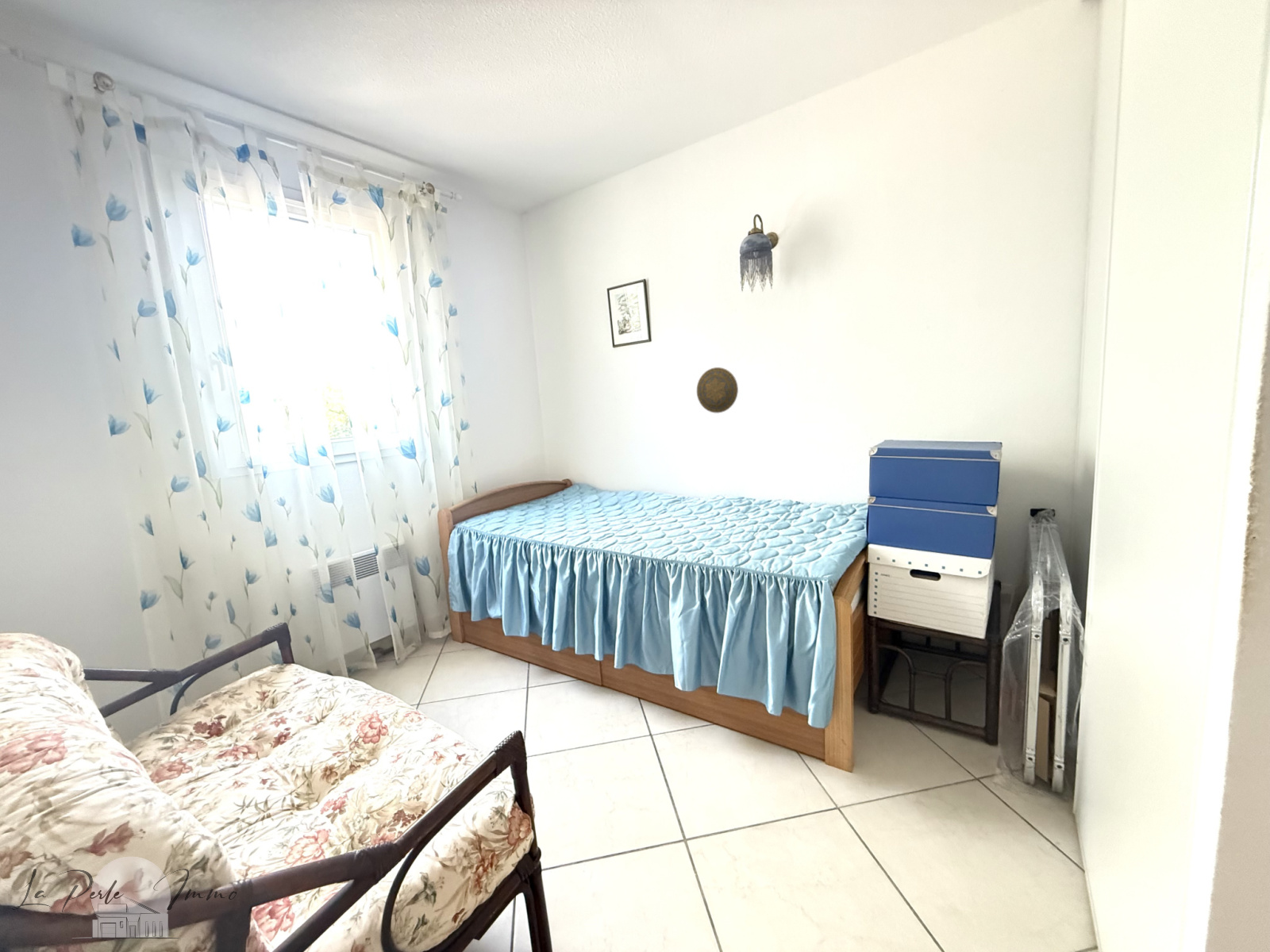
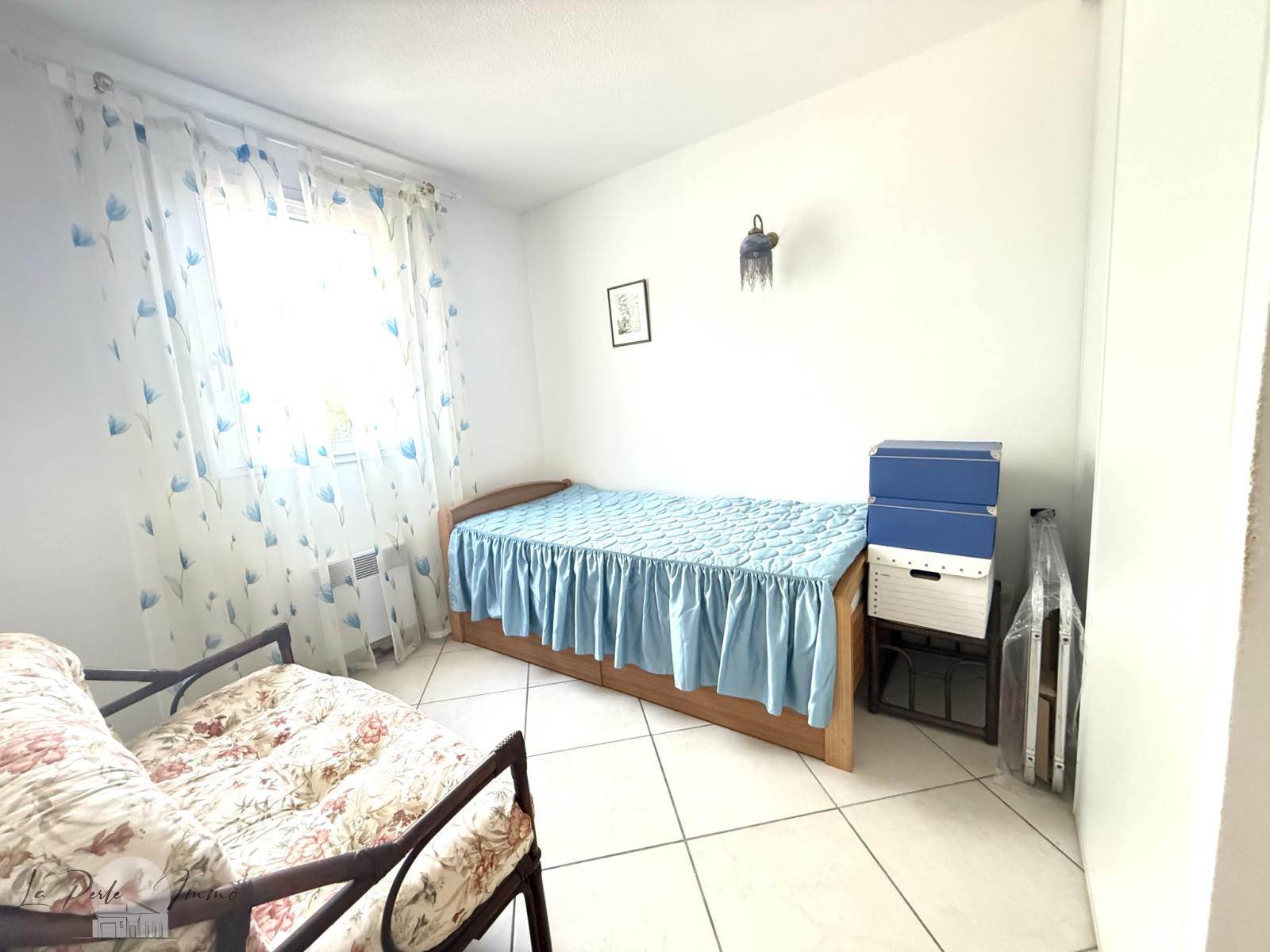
- decorative plate [696,367,739,414]
